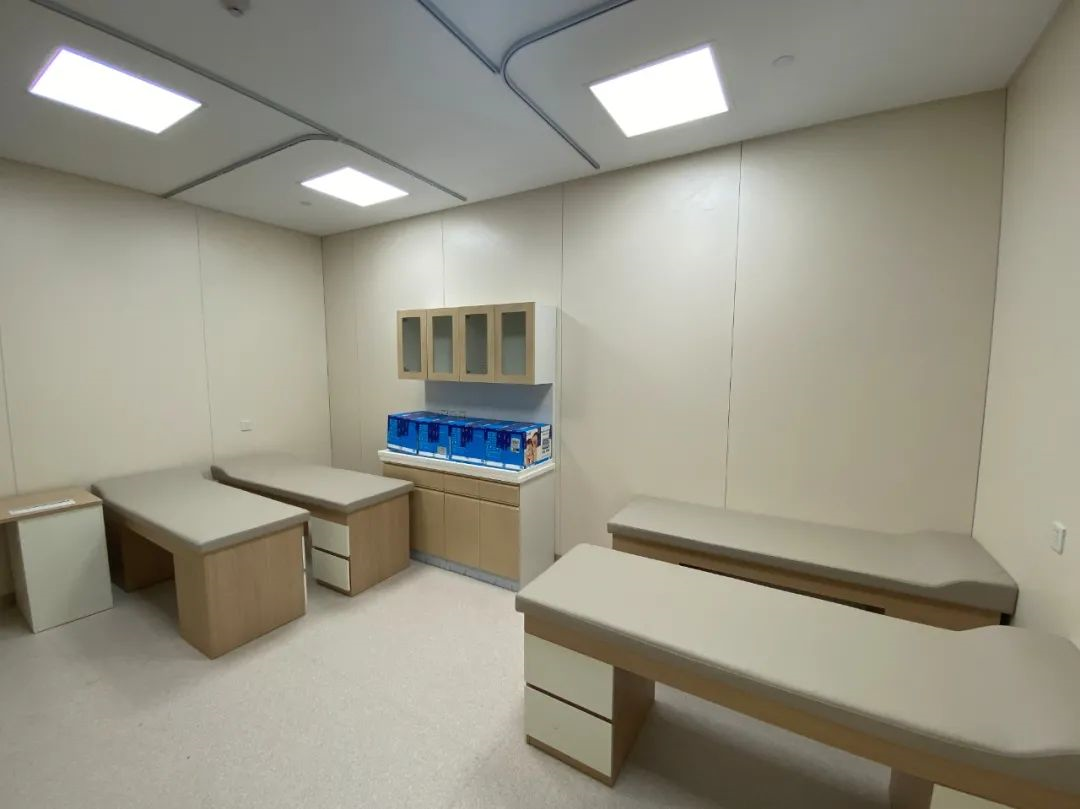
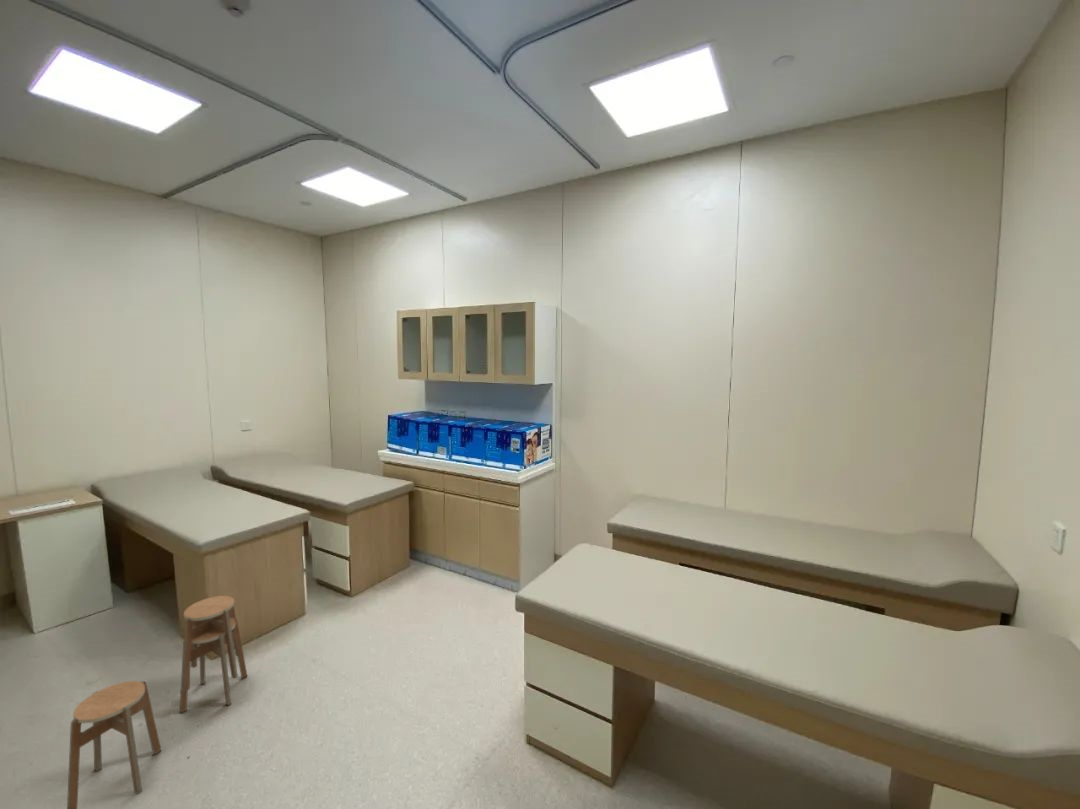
+ stool [66,595,248,809]
